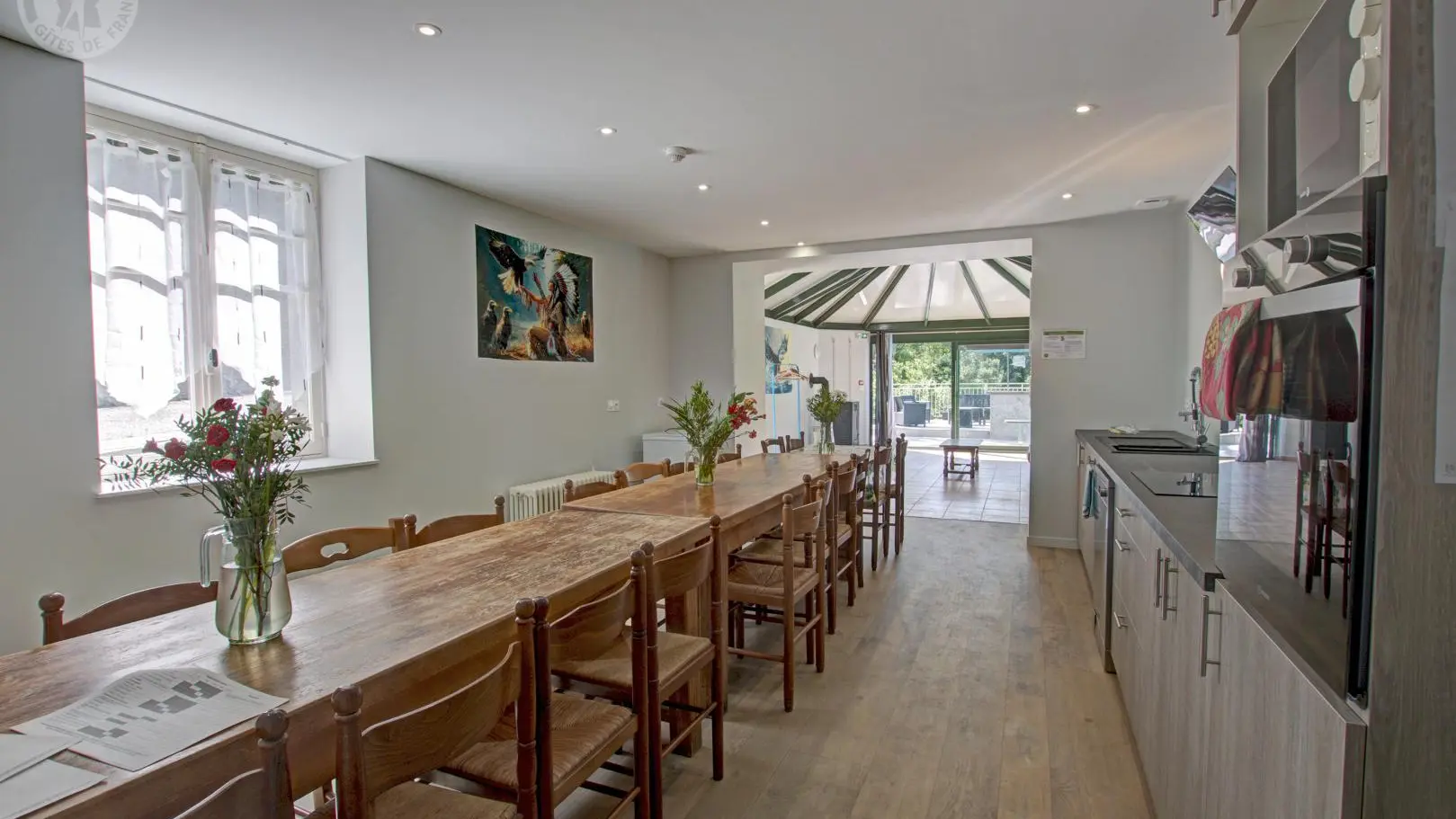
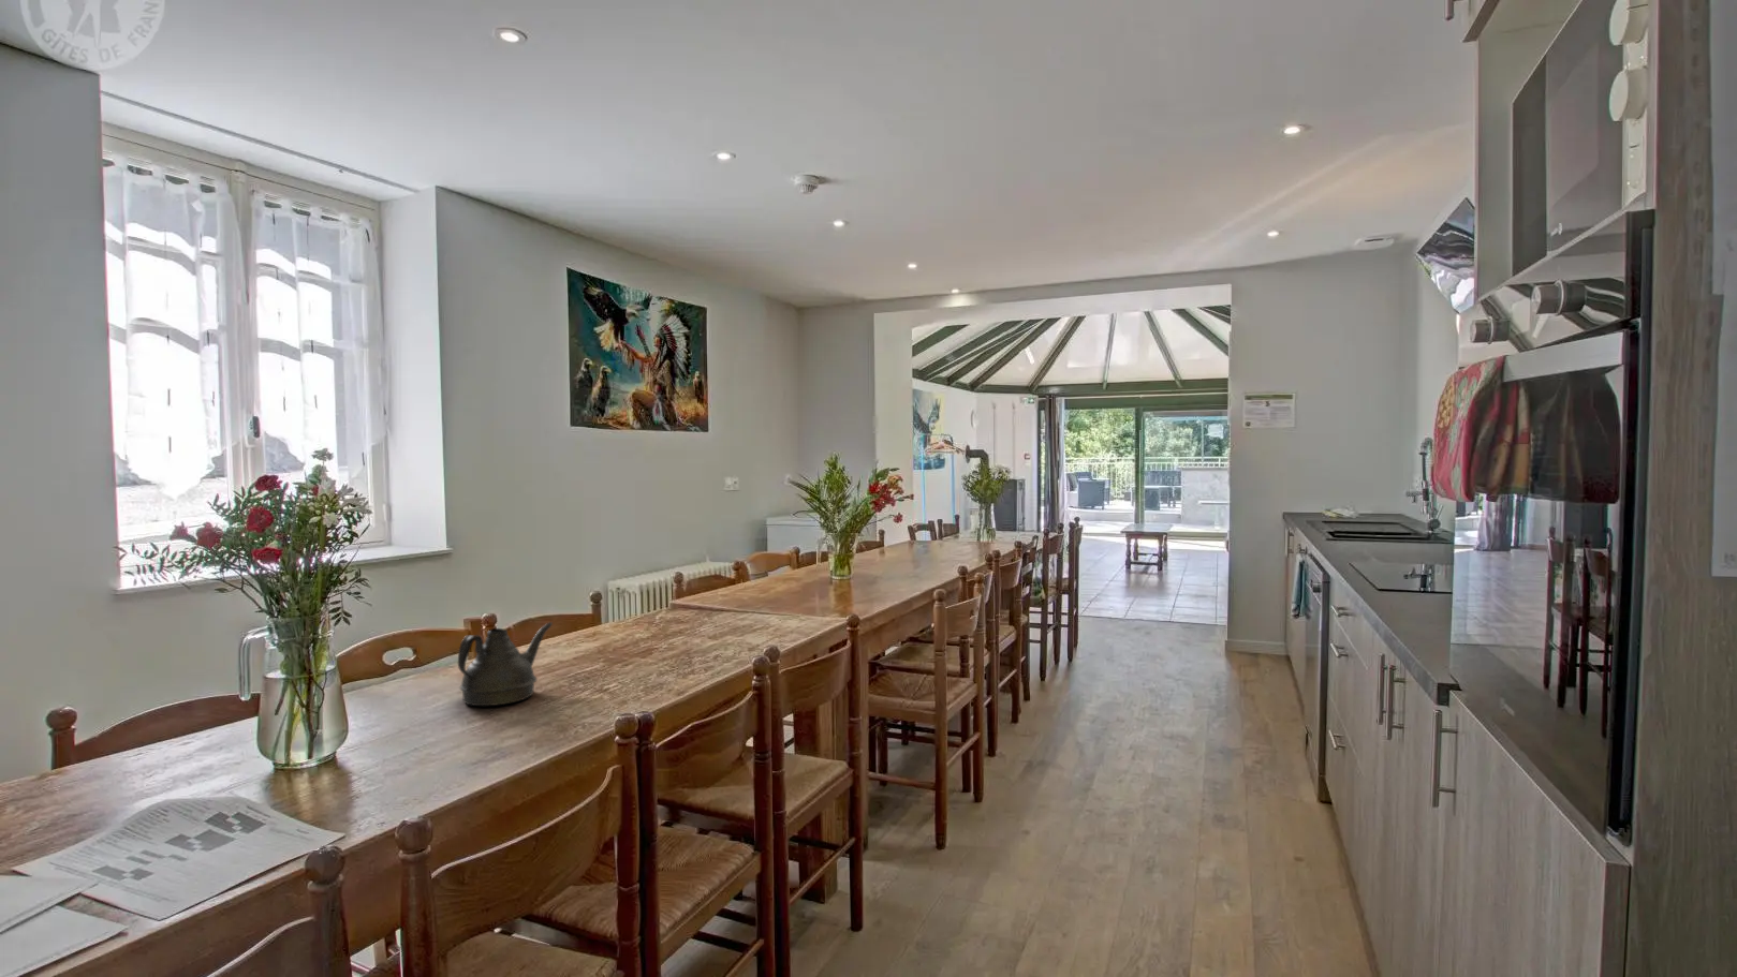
+ teapot [457,622,554,706]
